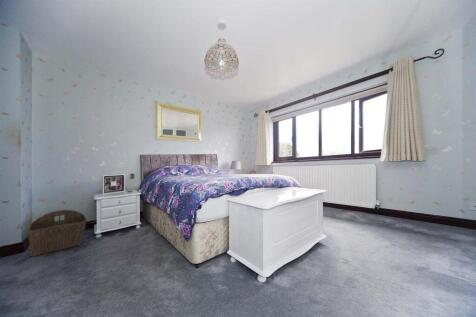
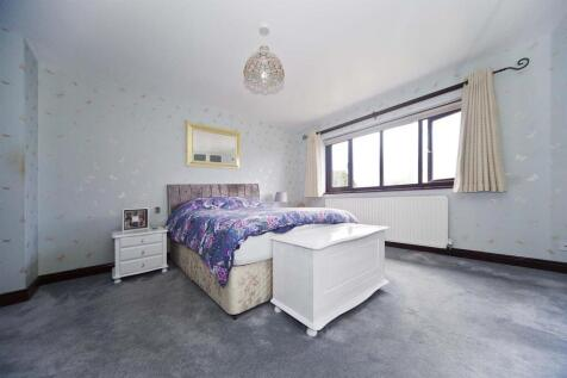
- wicker basket [27,209,88,257]
